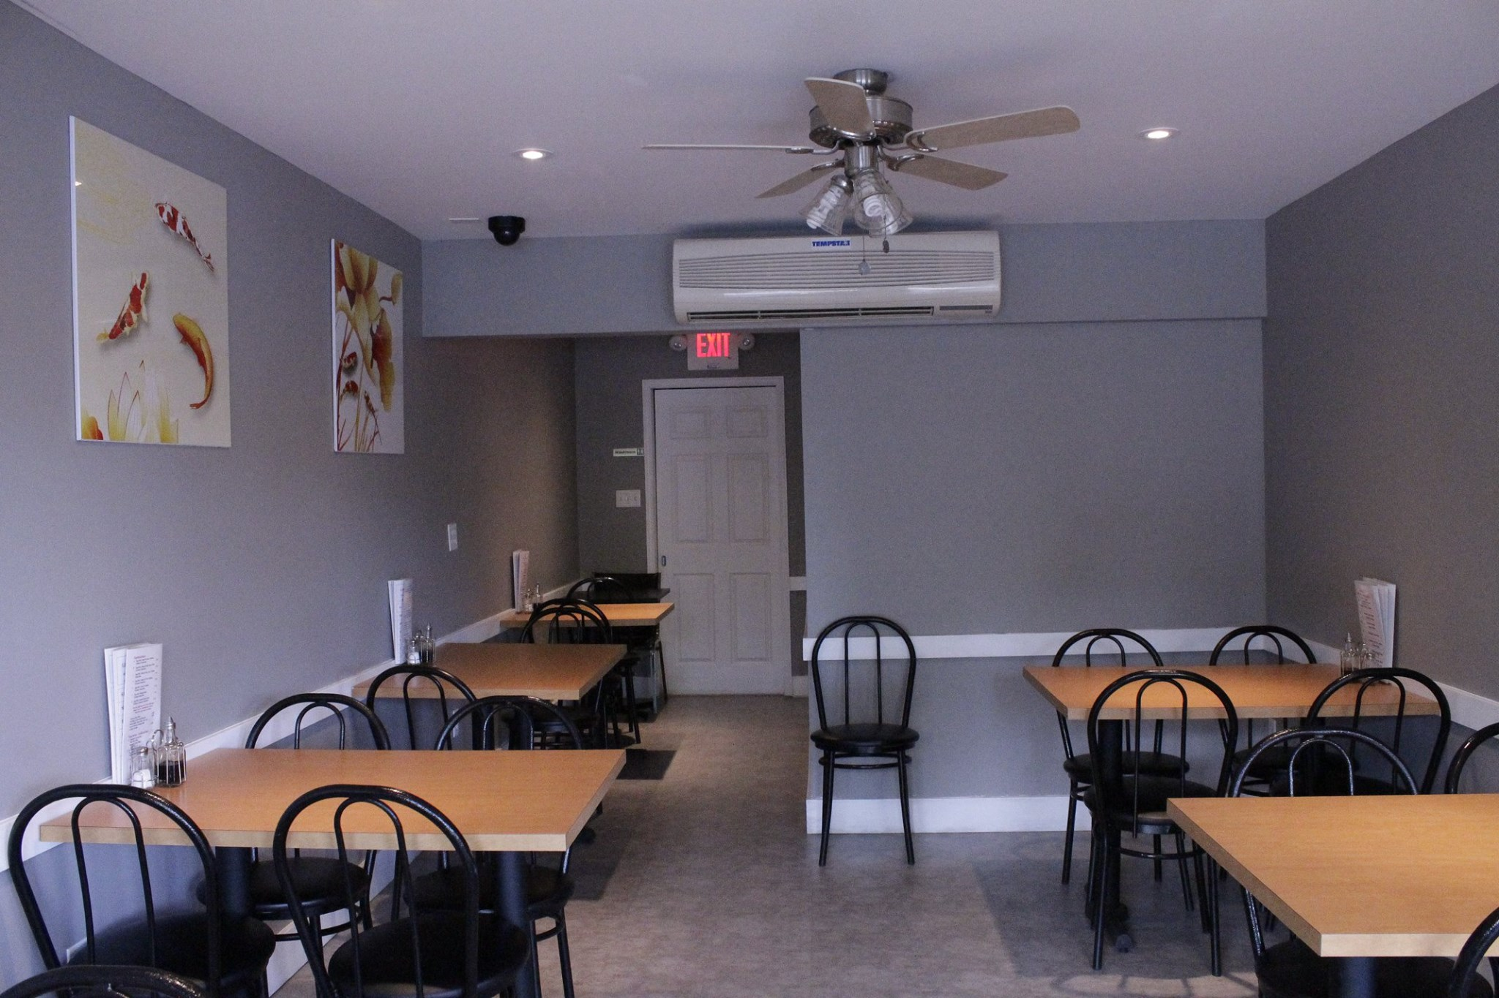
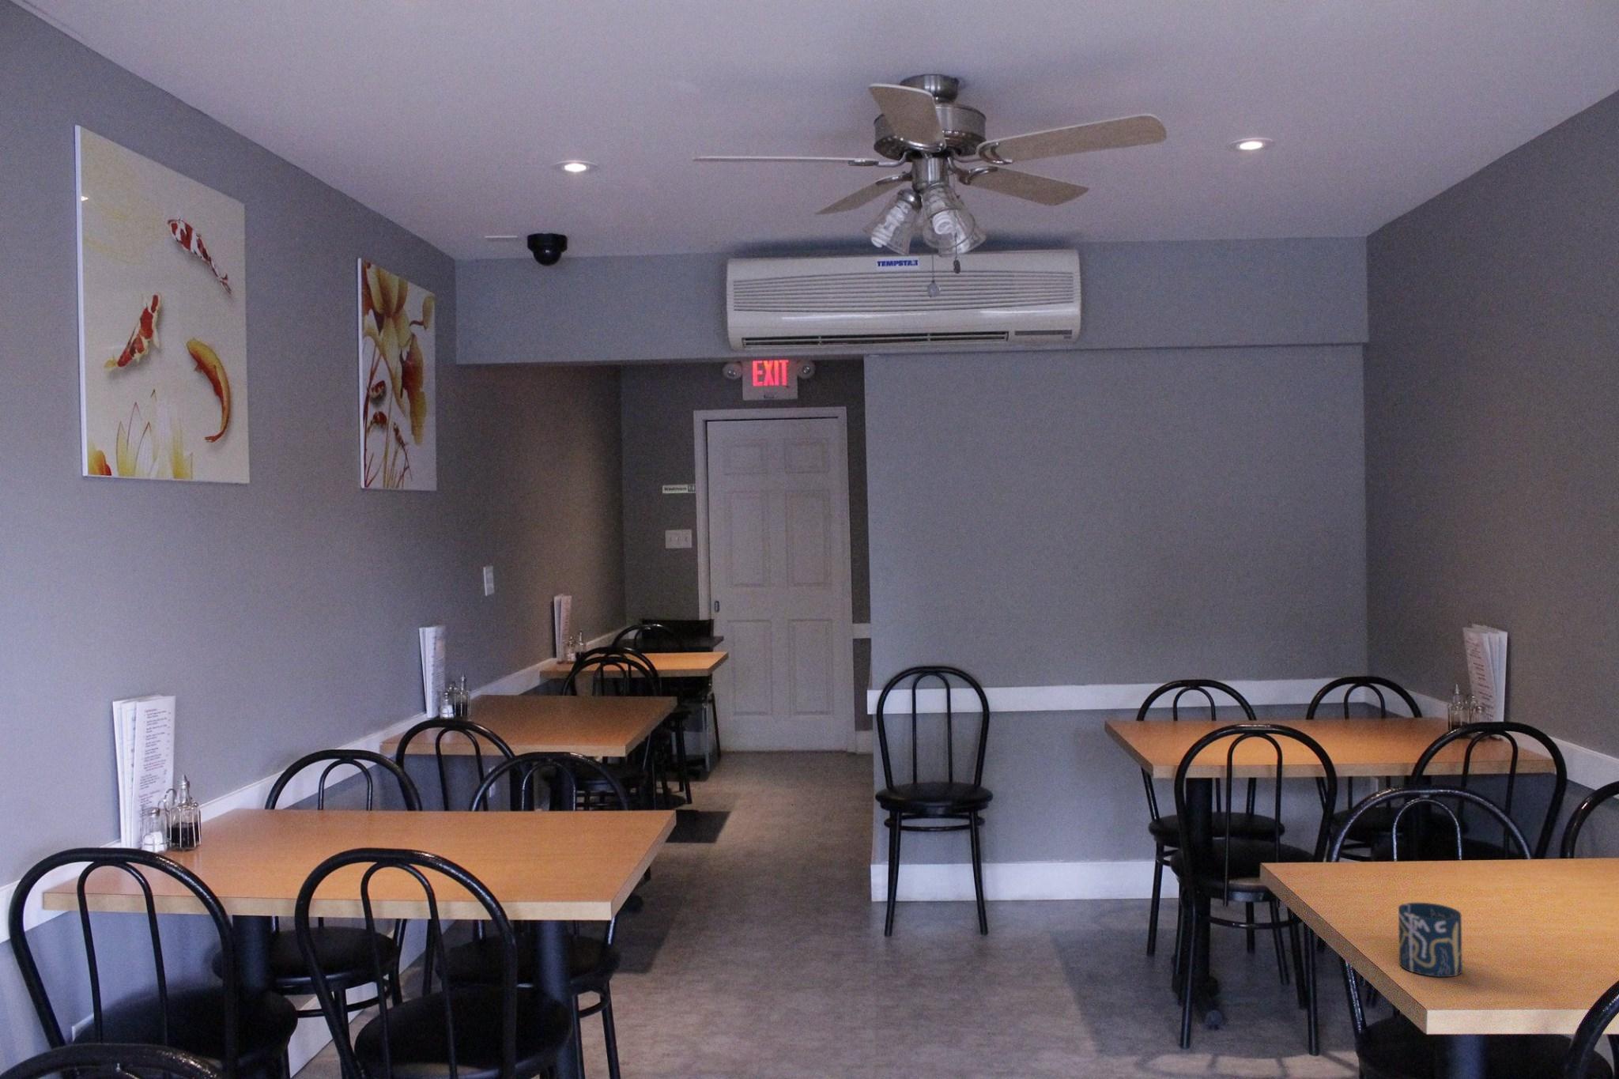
+ cup [1398,902,1464,978]
